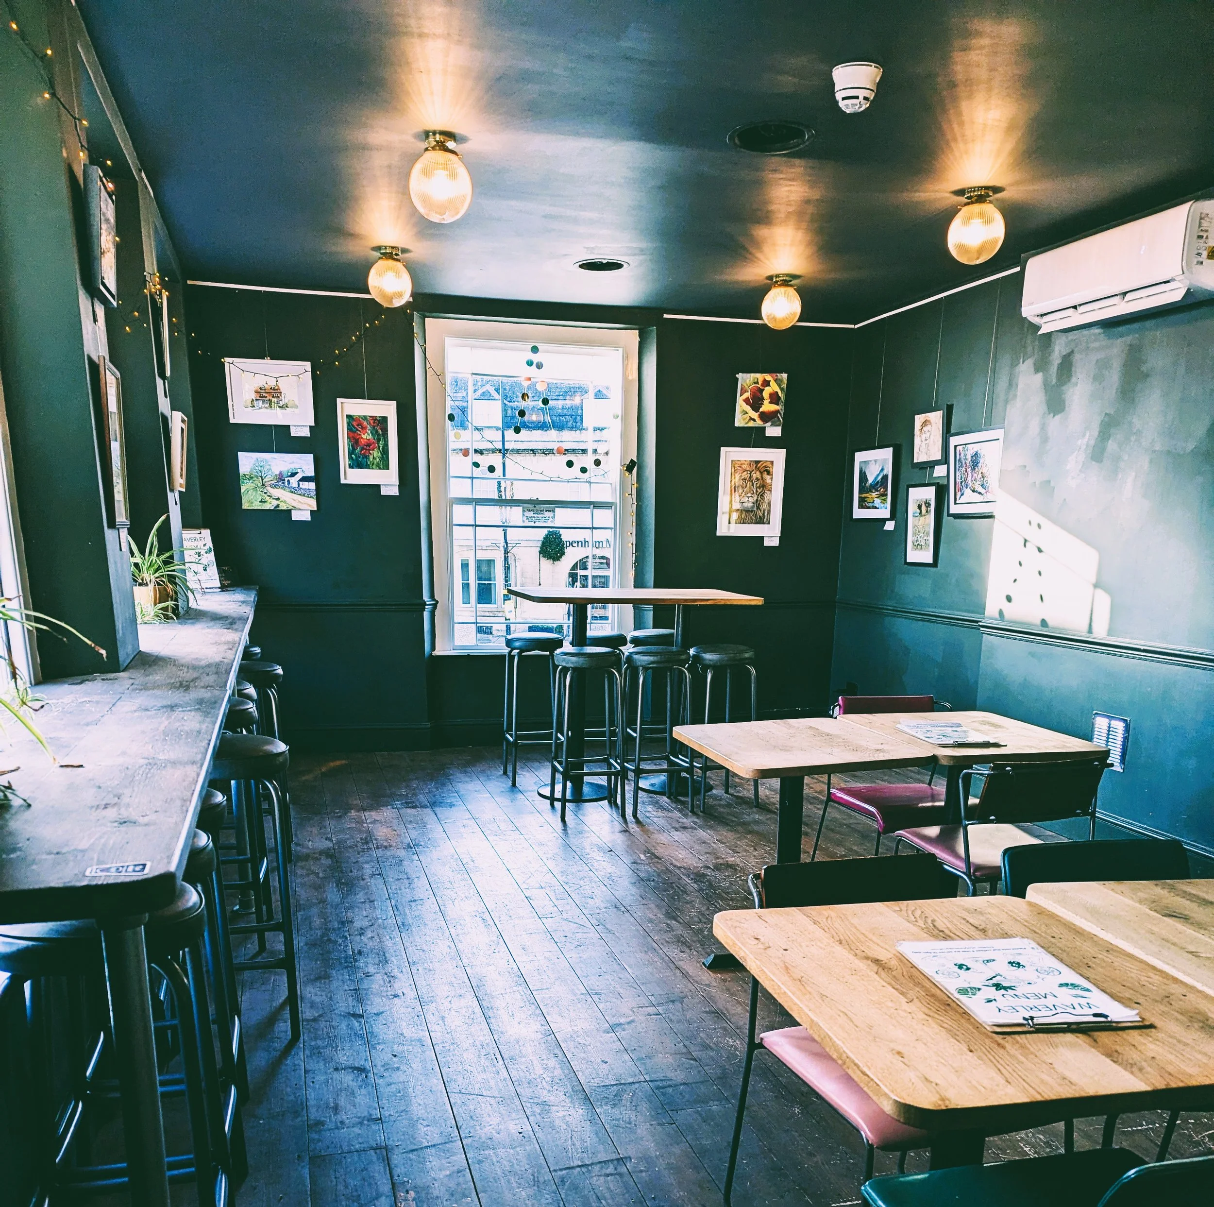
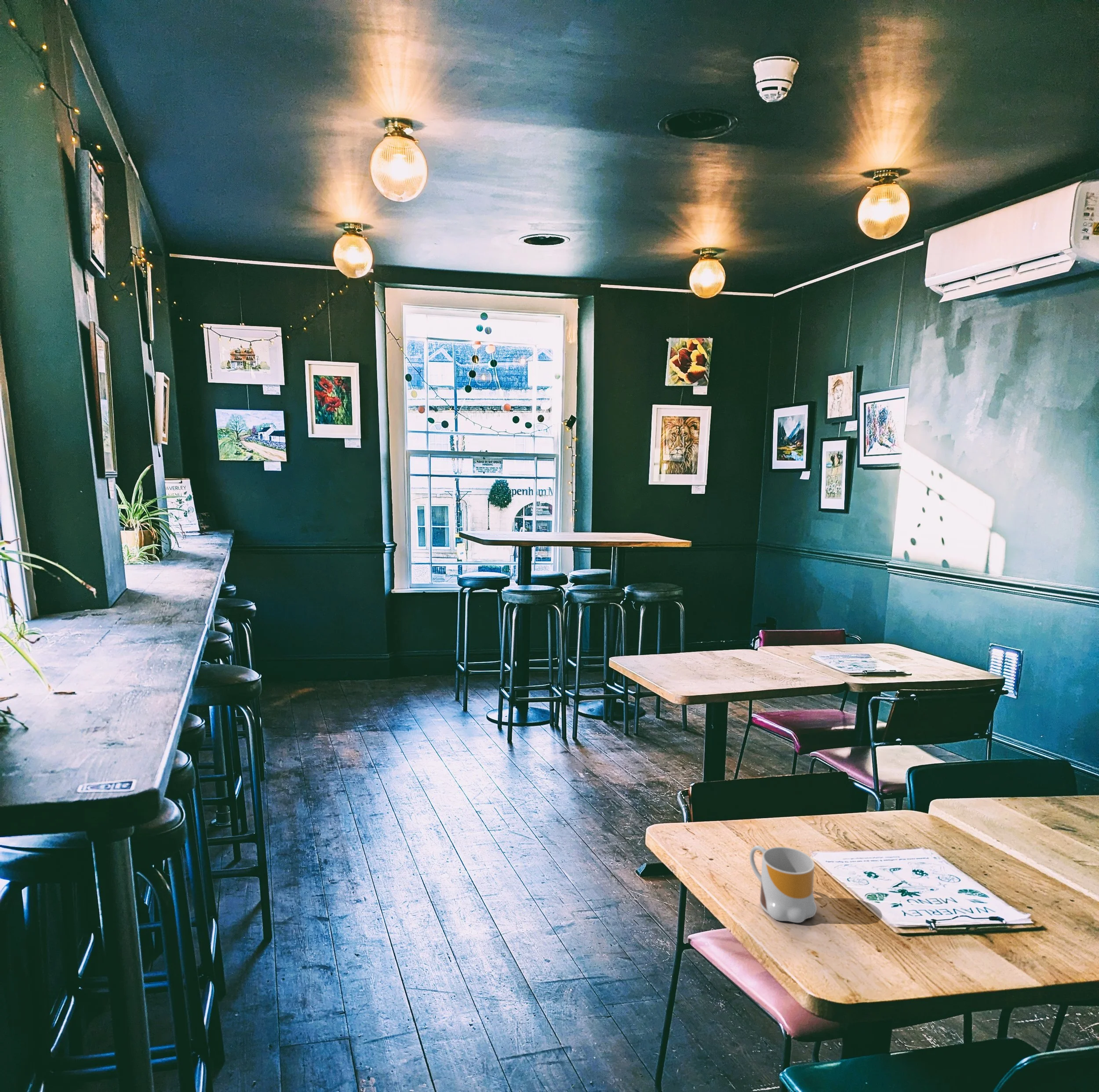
+ mug [749,845,817,923]
